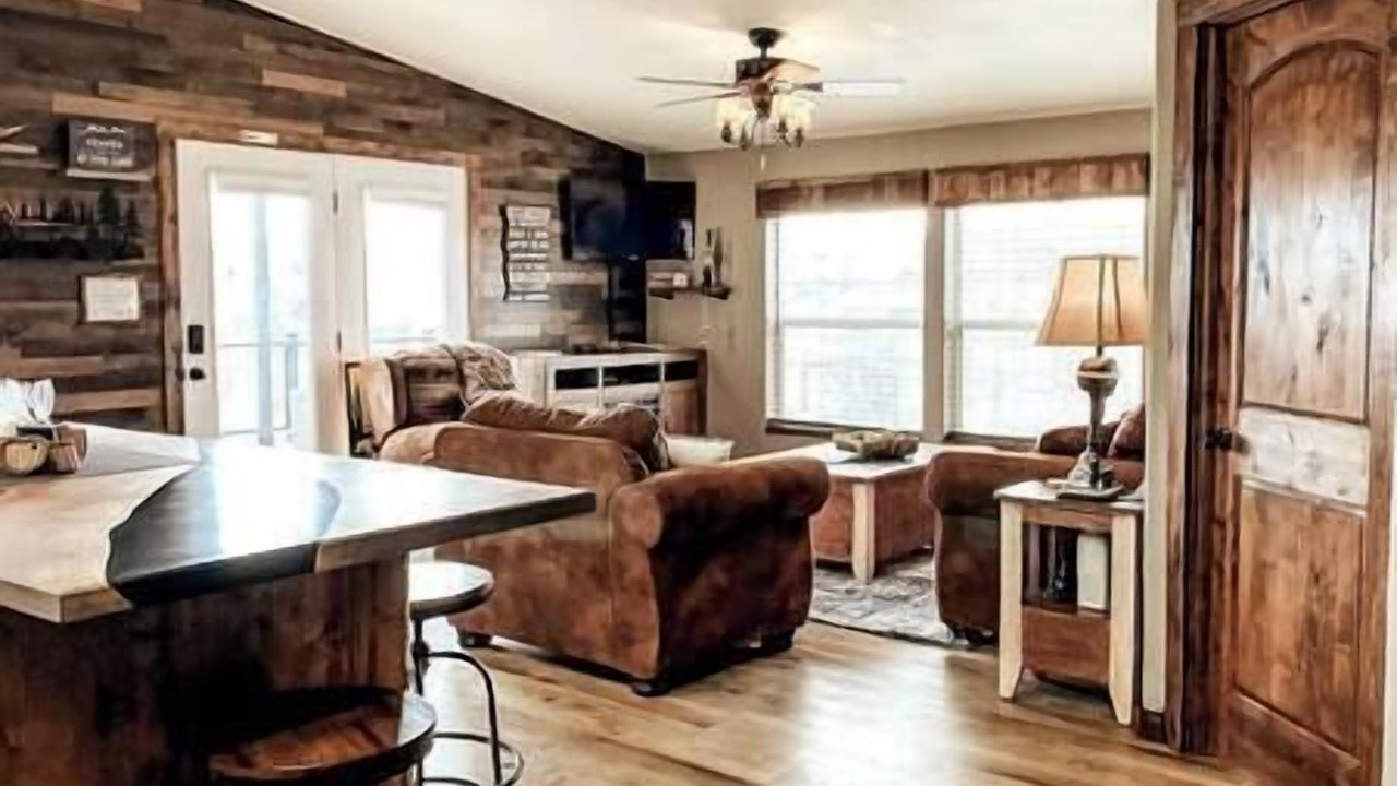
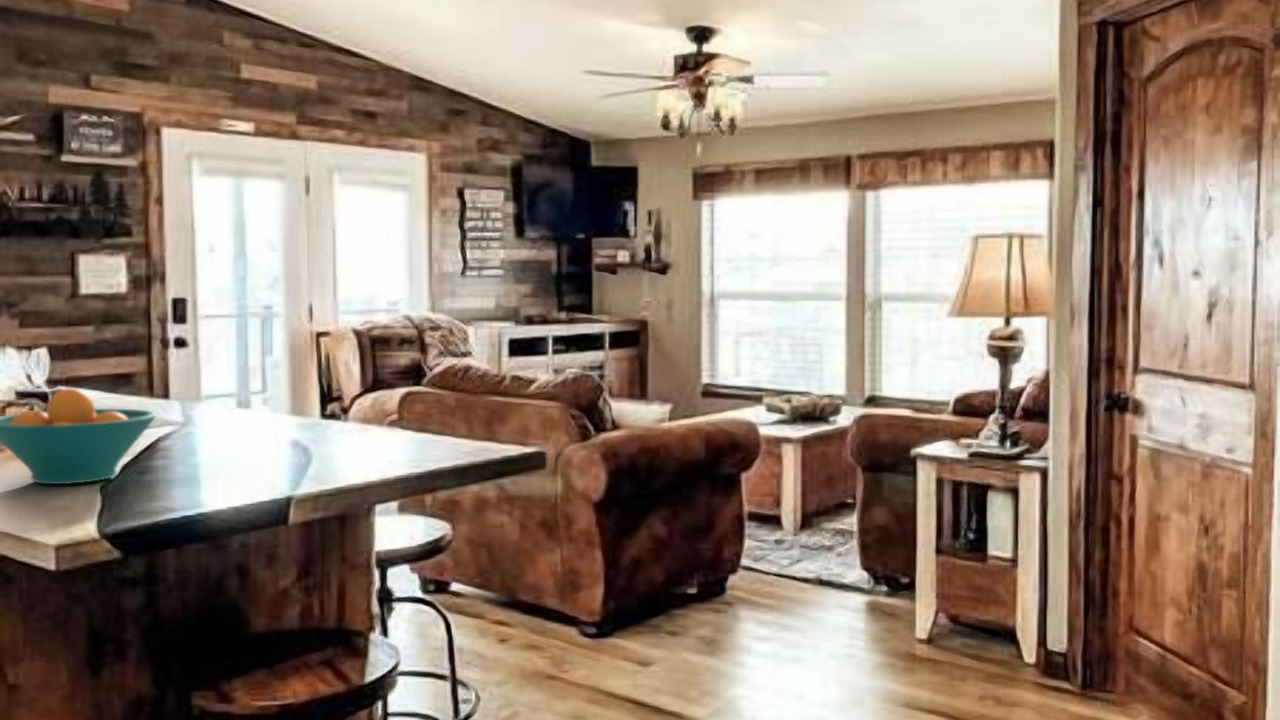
+ fruit bowl [0,387,158,485]
